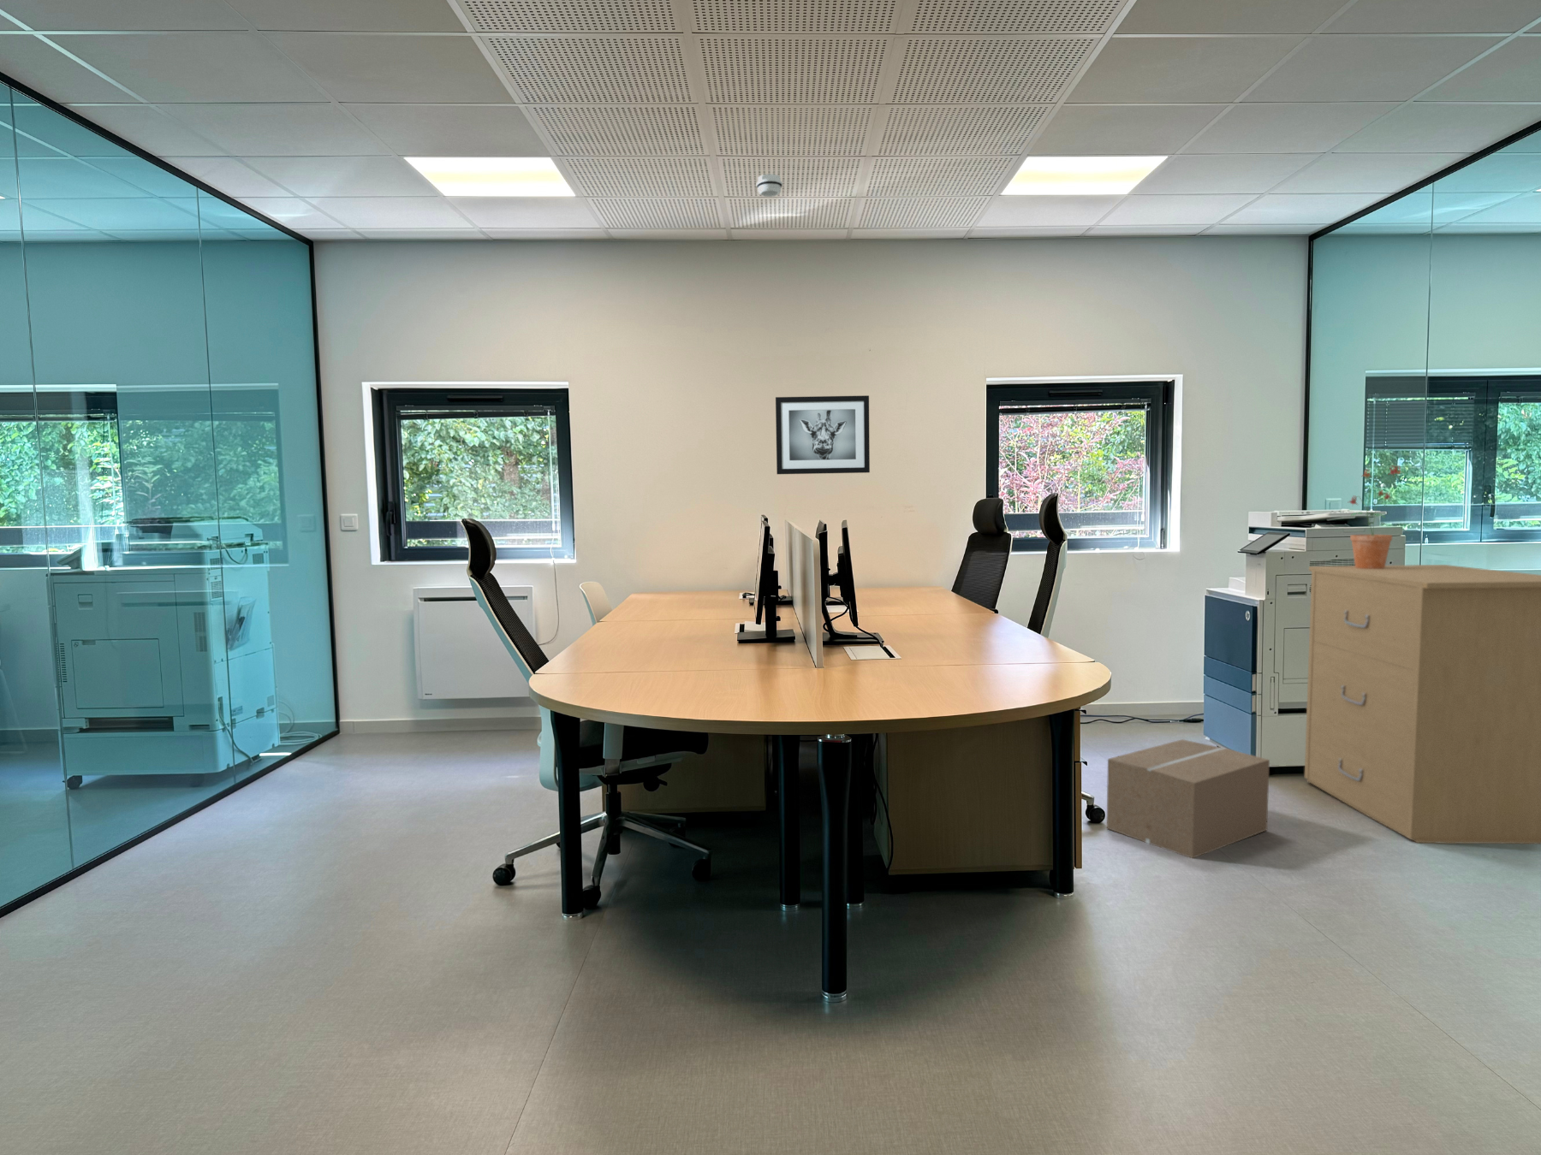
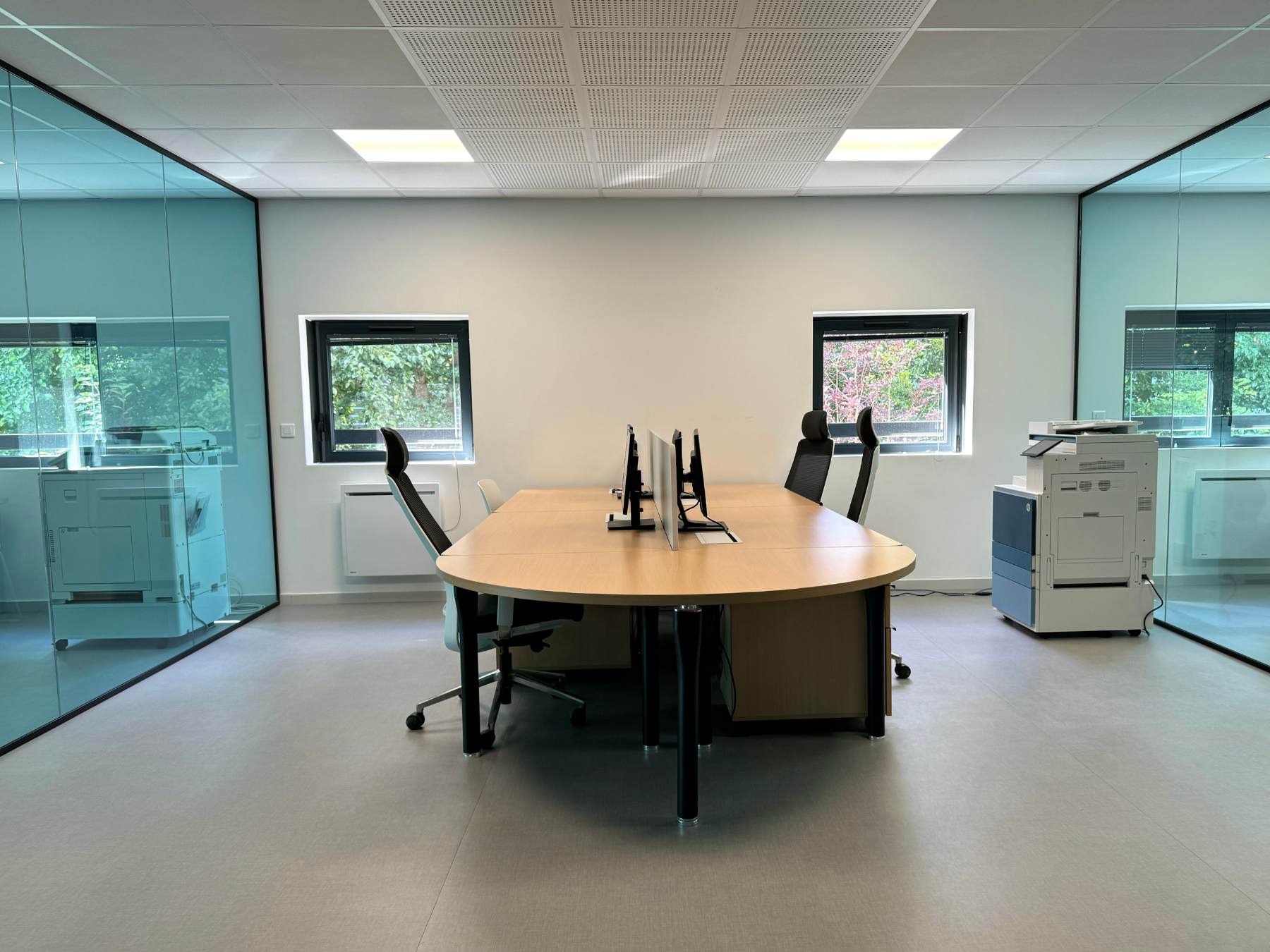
- filing cabinet [1304,564,1541,844]
- smoke detector [756,173,784,198]
- cardboard box [1107,739,1270,859]
- potted plant [1346,465,1404,569]
- wall art [775,394,871,474]
